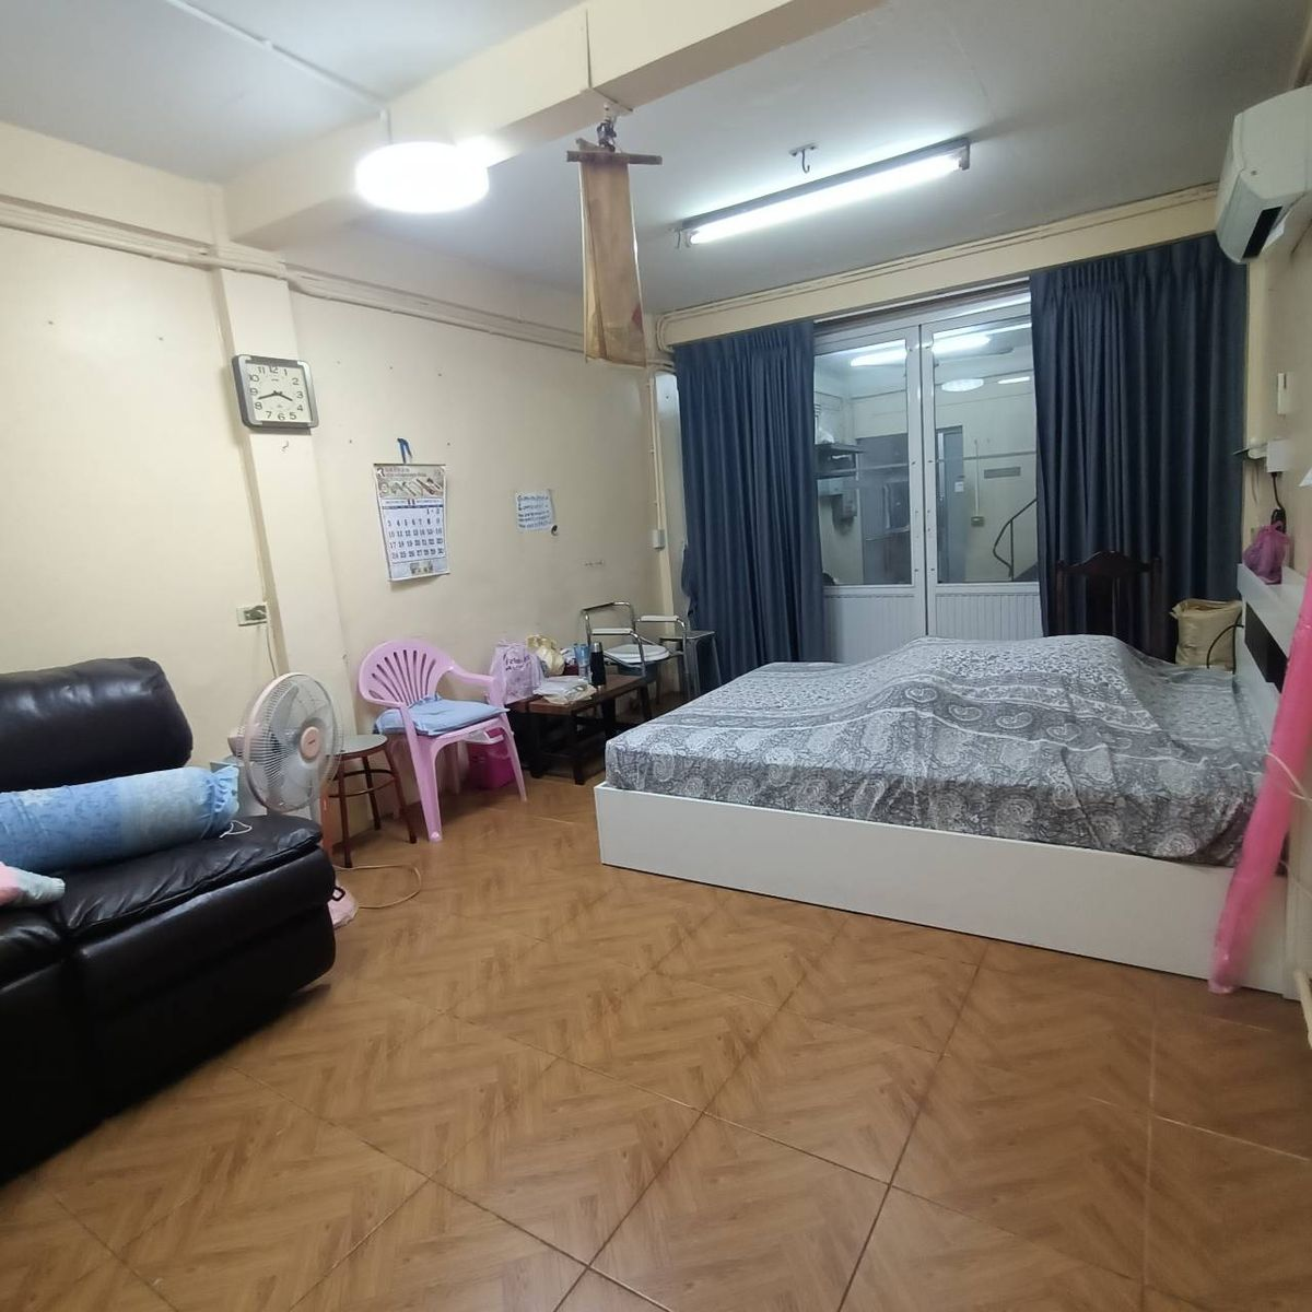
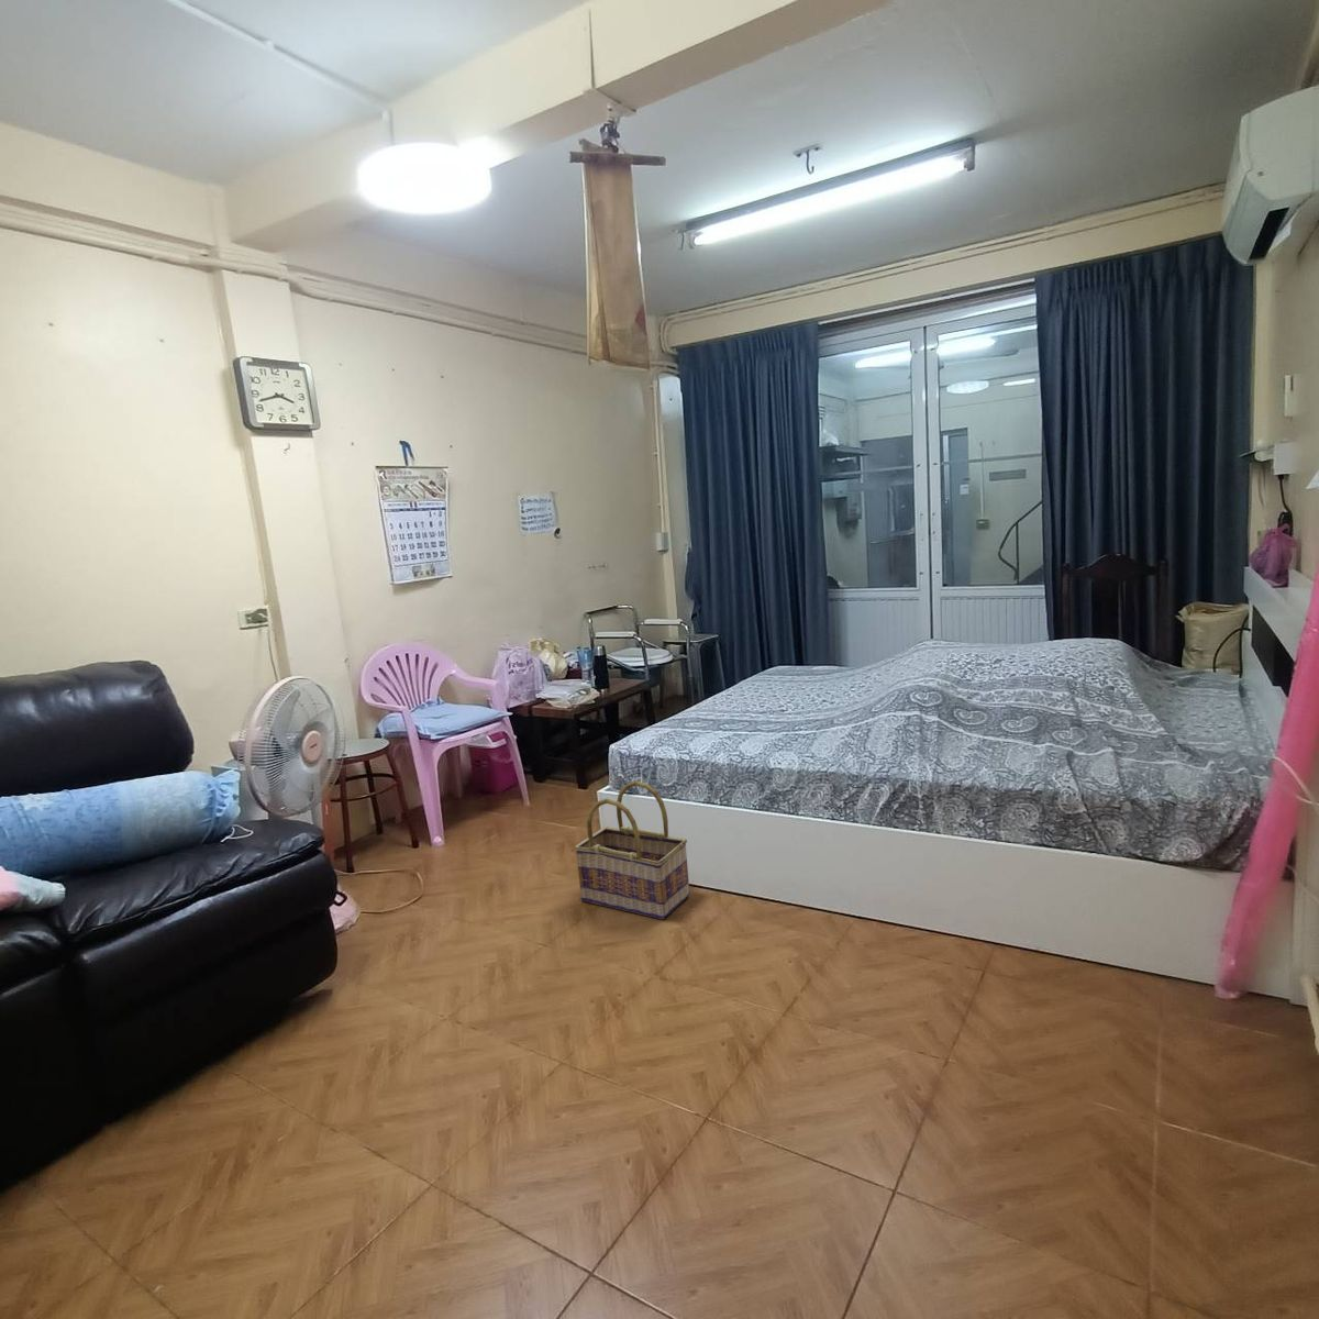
+ basket [573,779,690,920]
